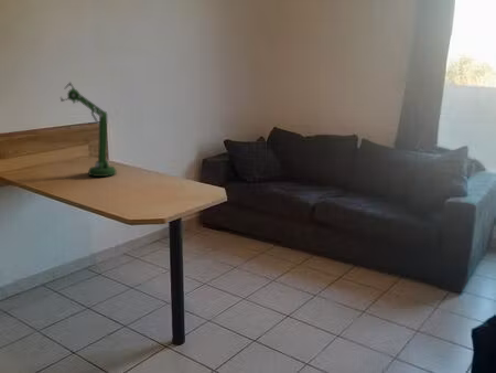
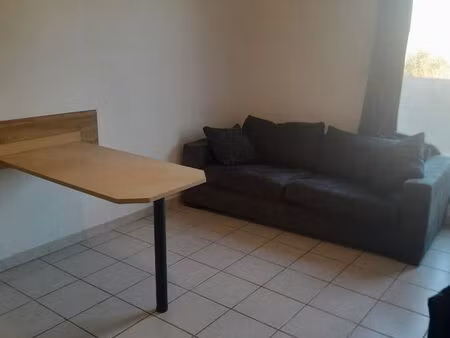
- desk lamp [60,81,117,178]
